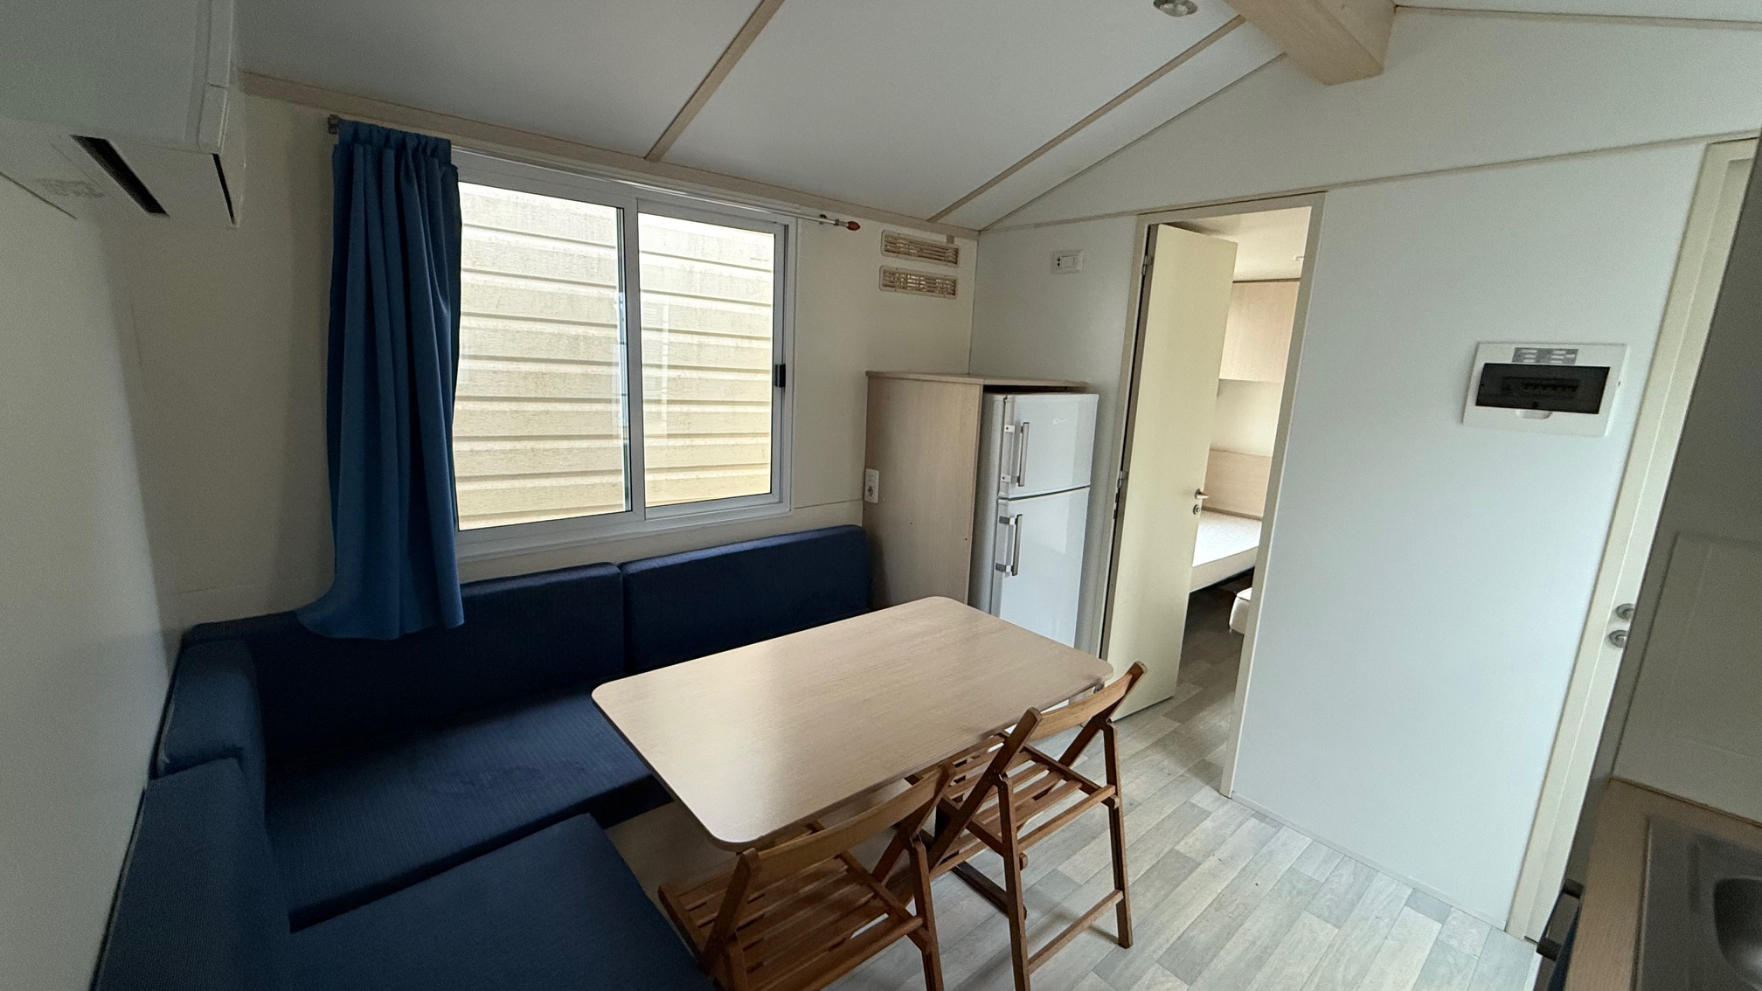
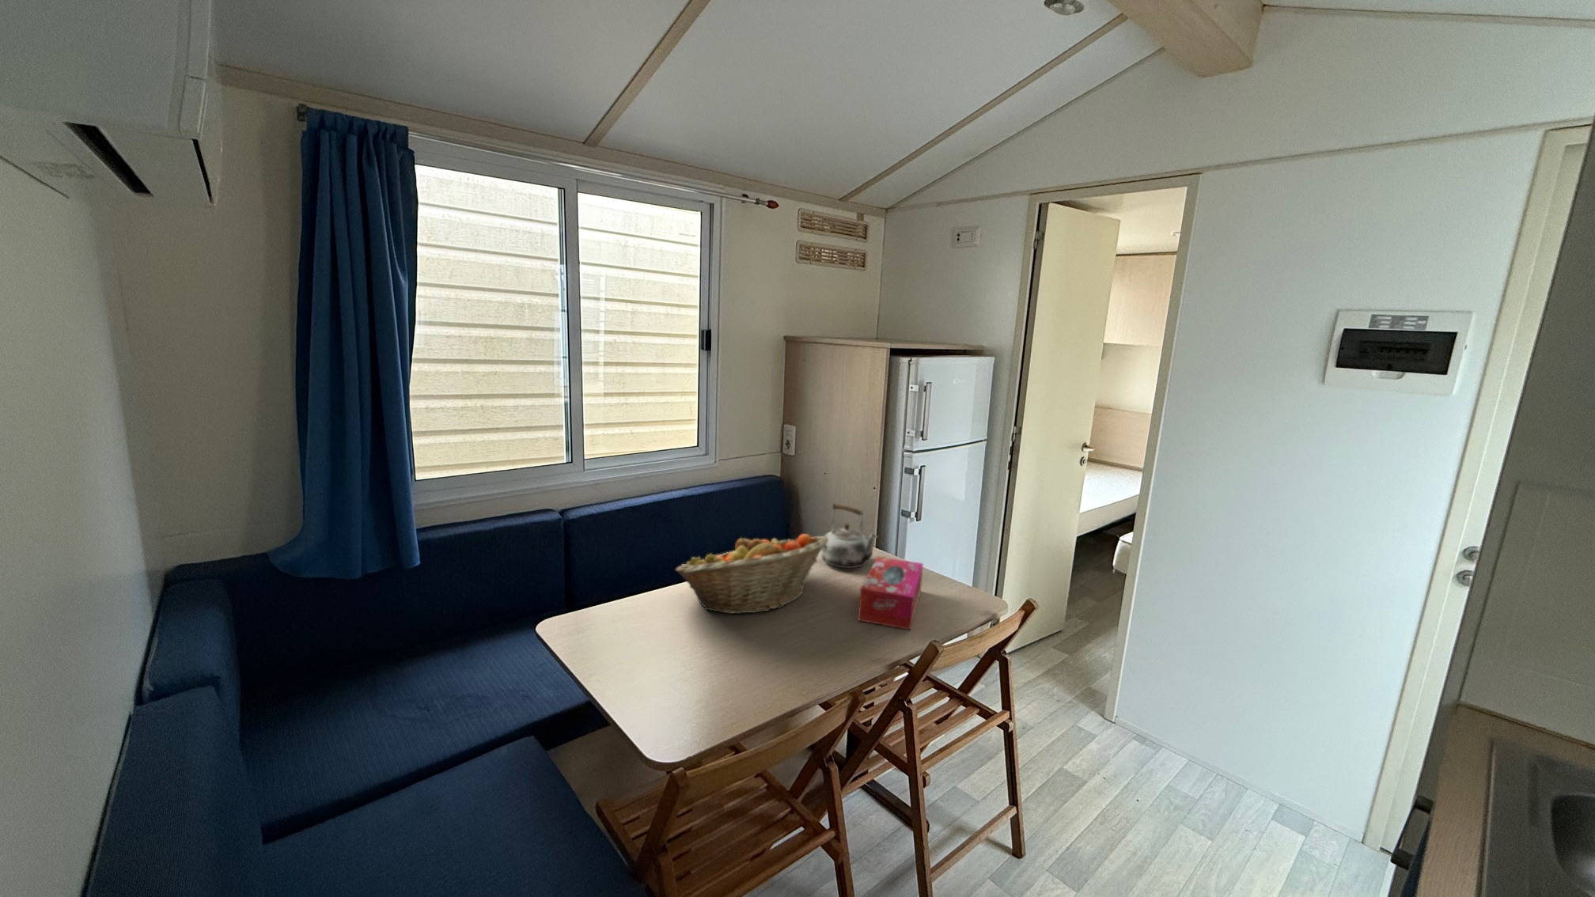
+ kettle [821,502,879,568]
+ tissue box [858,556,925,631]
+ fruit basket [674,533,828,614]
